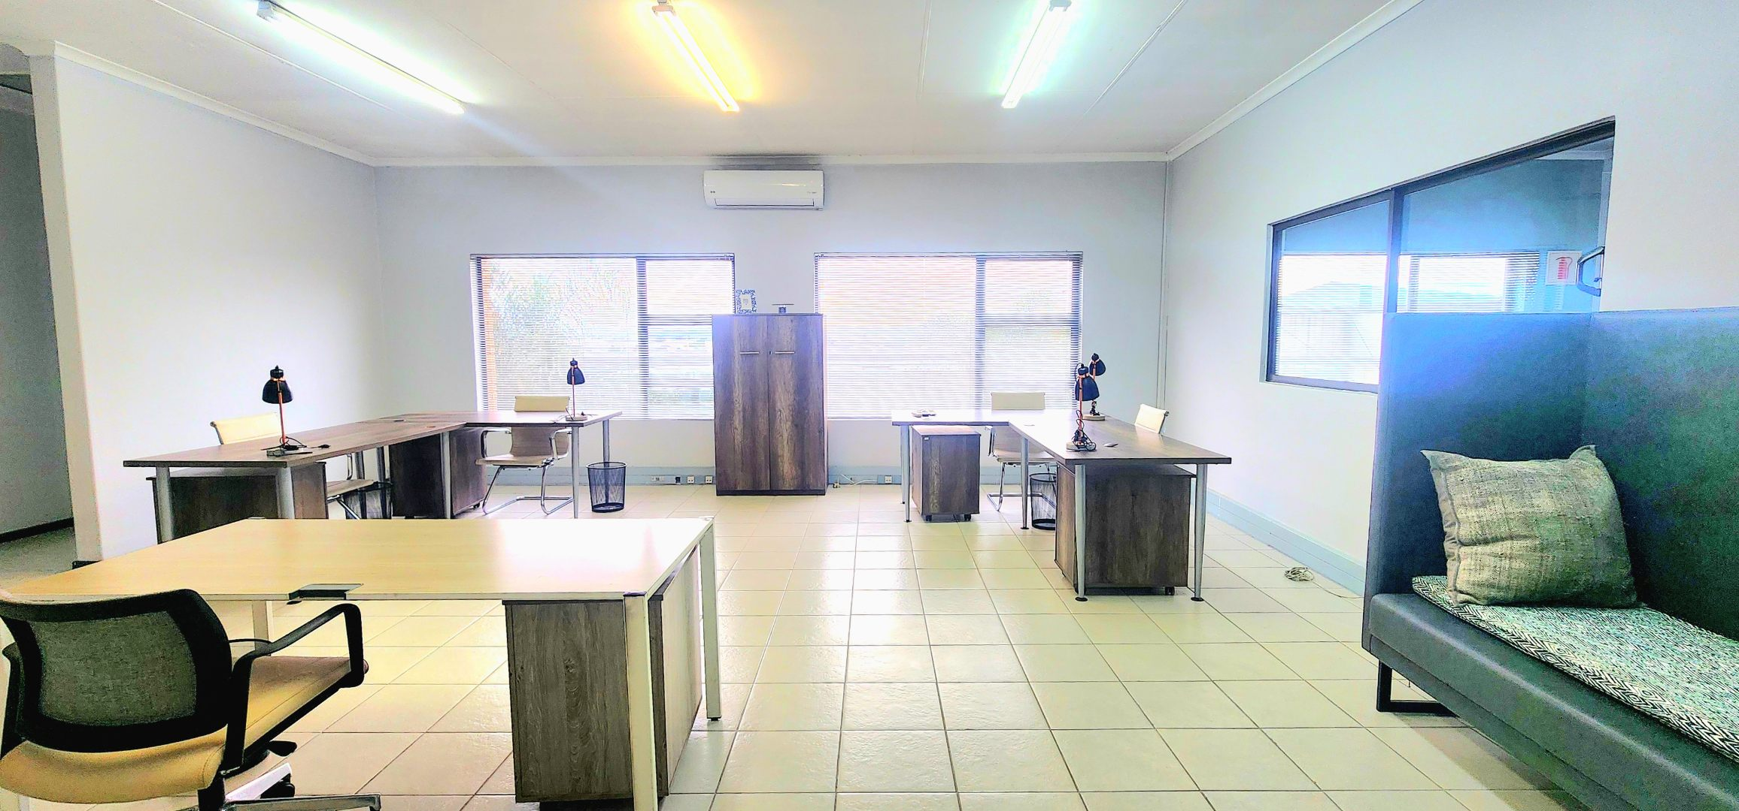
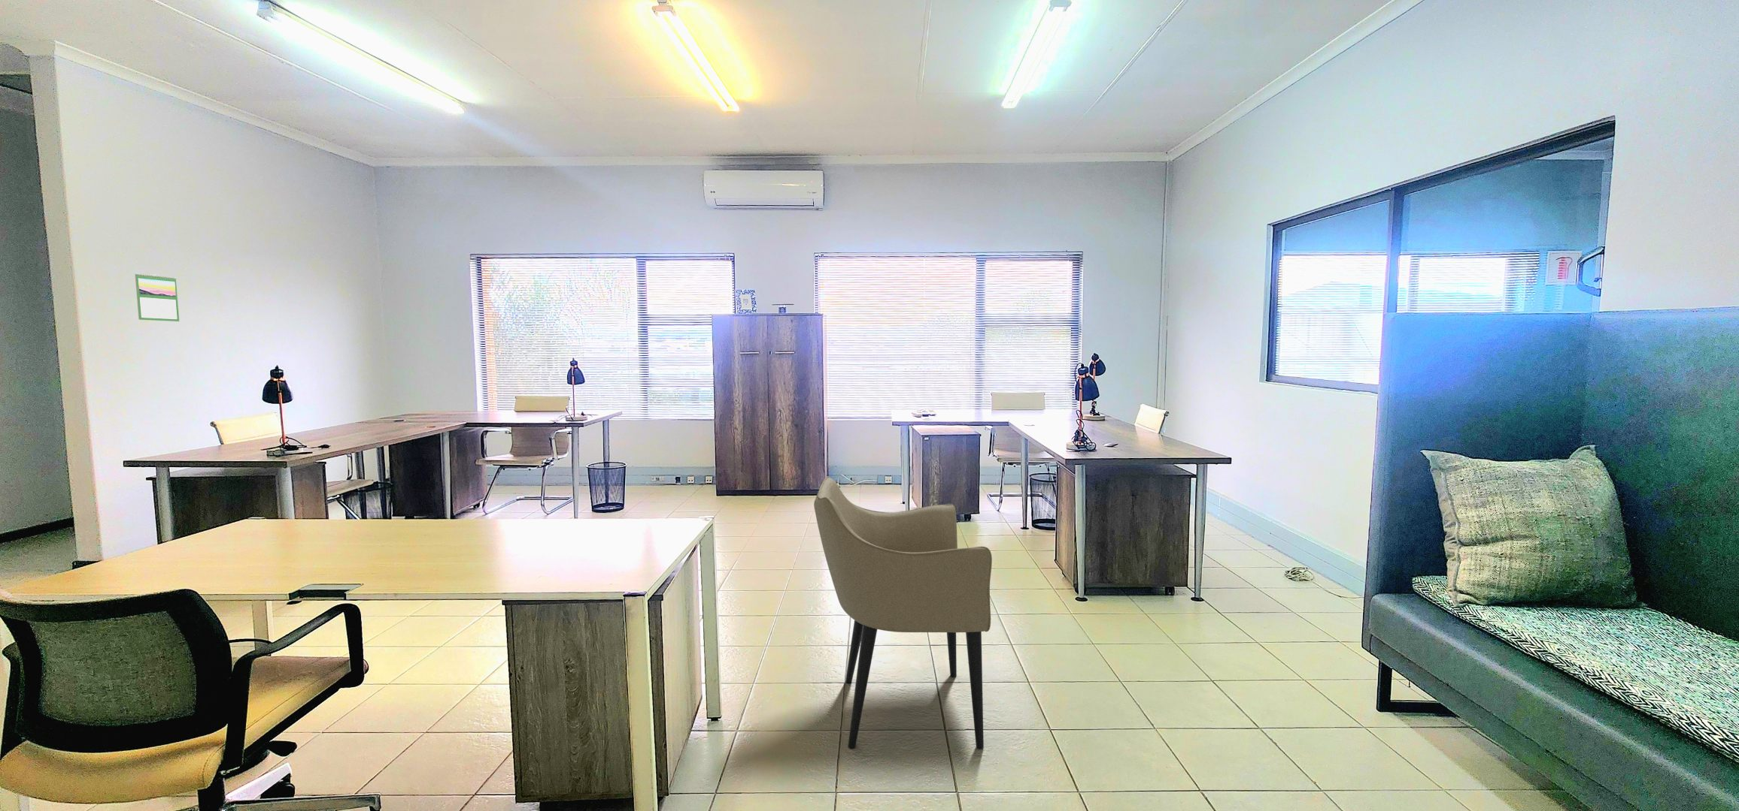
+ calendar [134,273,180,322]
+ armchair [813,475,993,749]
